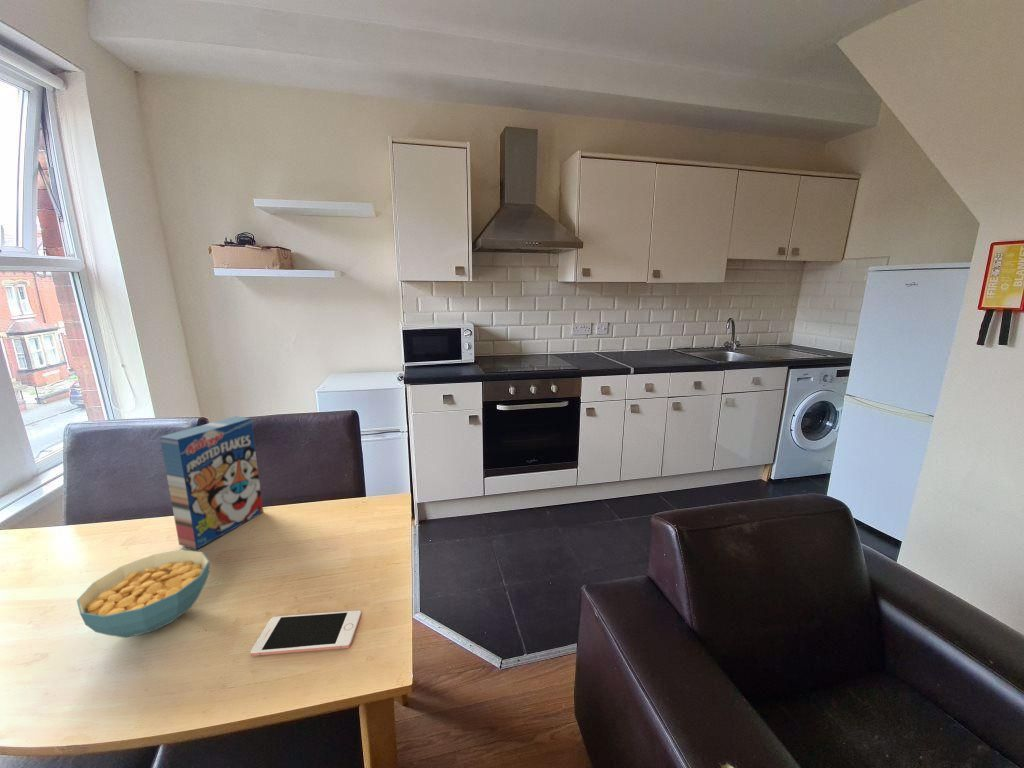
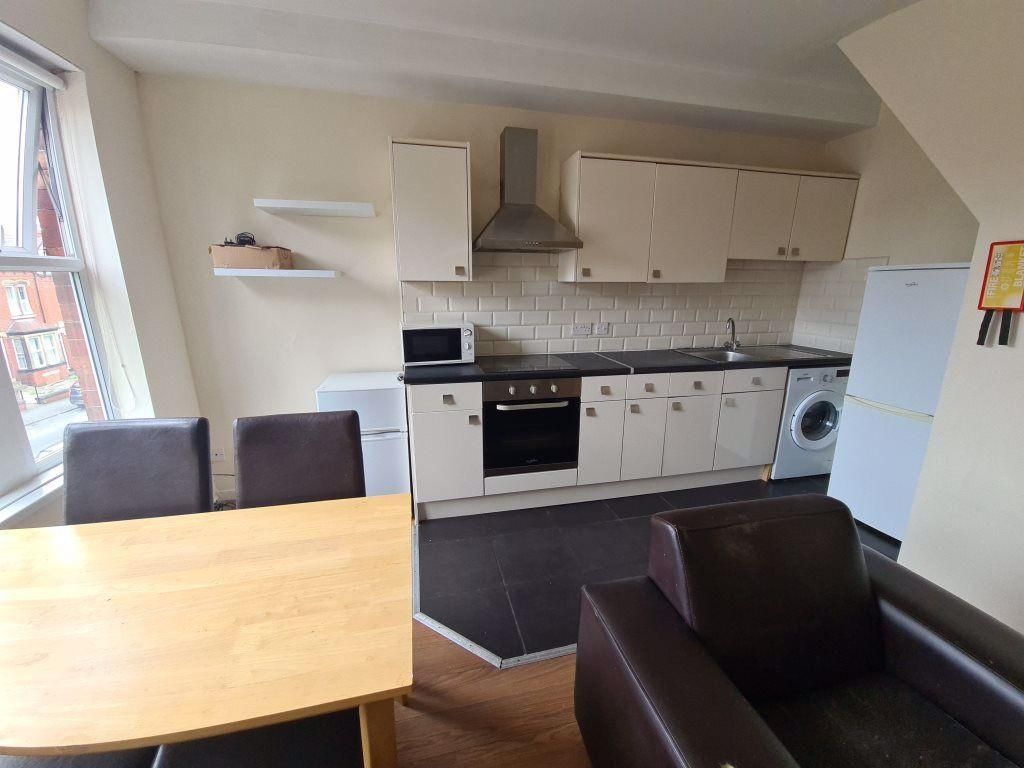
- cereal bowl [76,549,211,639]
- cereal box [159,415,264,550]
- cell phone [250,610,362,657]
